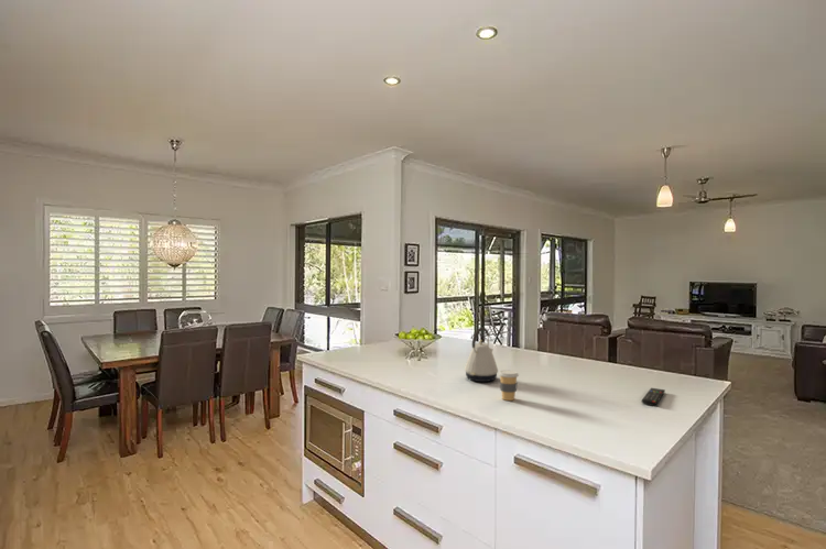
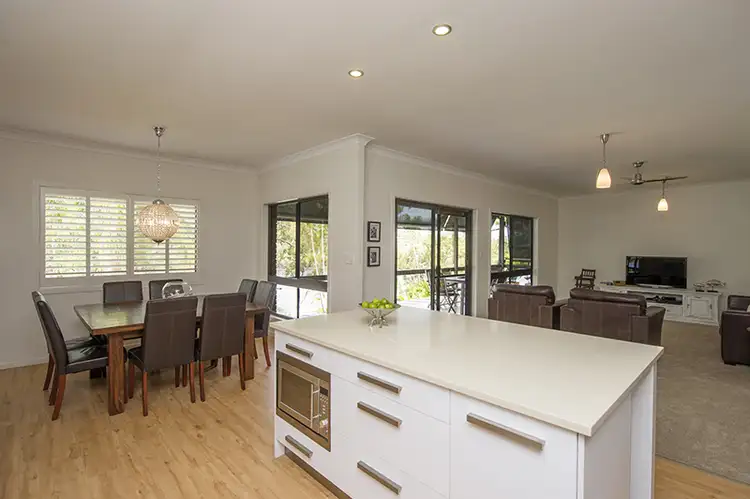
- kettle [464,326,499,383]
- remote control [641,387,666,407]
- coffee cup [497,369,520,402]
